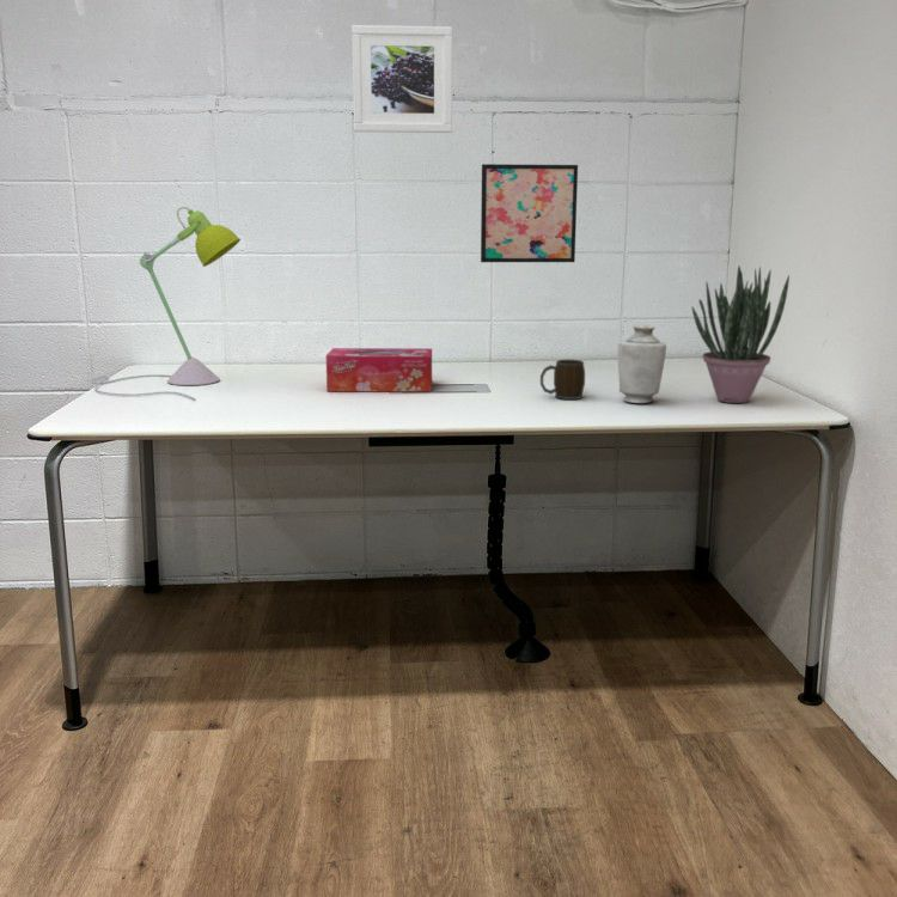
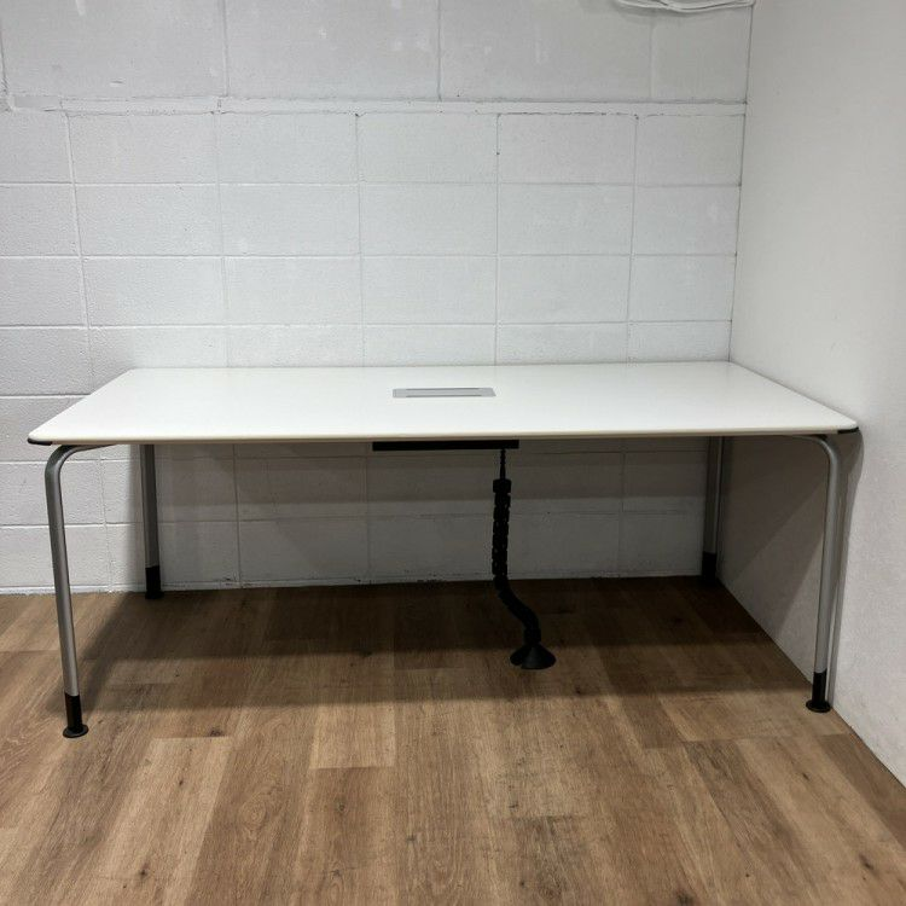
- tissue box [325,347,433,392]
- potted plant [691,266,791,404]
- mug [539,359,586,401]
- wall art [480,163,579,263]
- desk lamp [91,206,242,401]
- vase [617,324,667,405]
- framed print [350,24,453,134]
